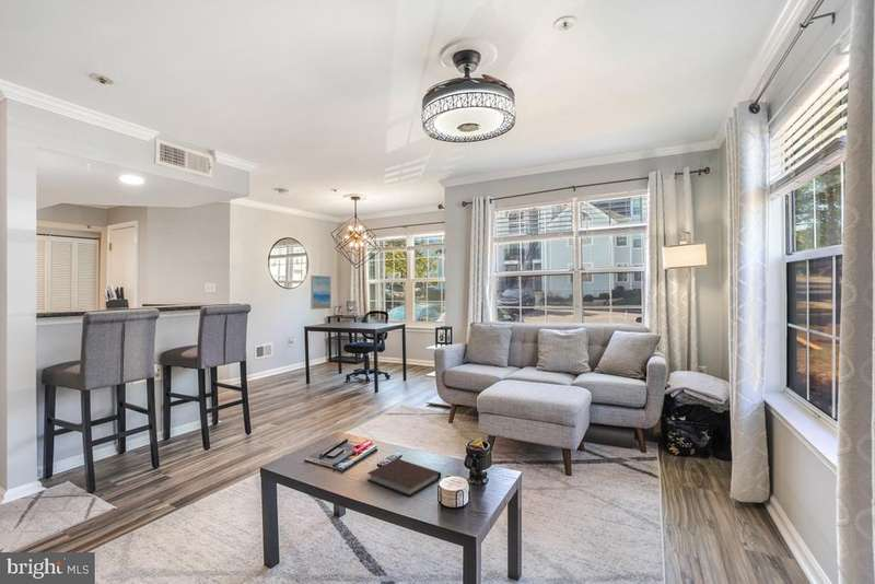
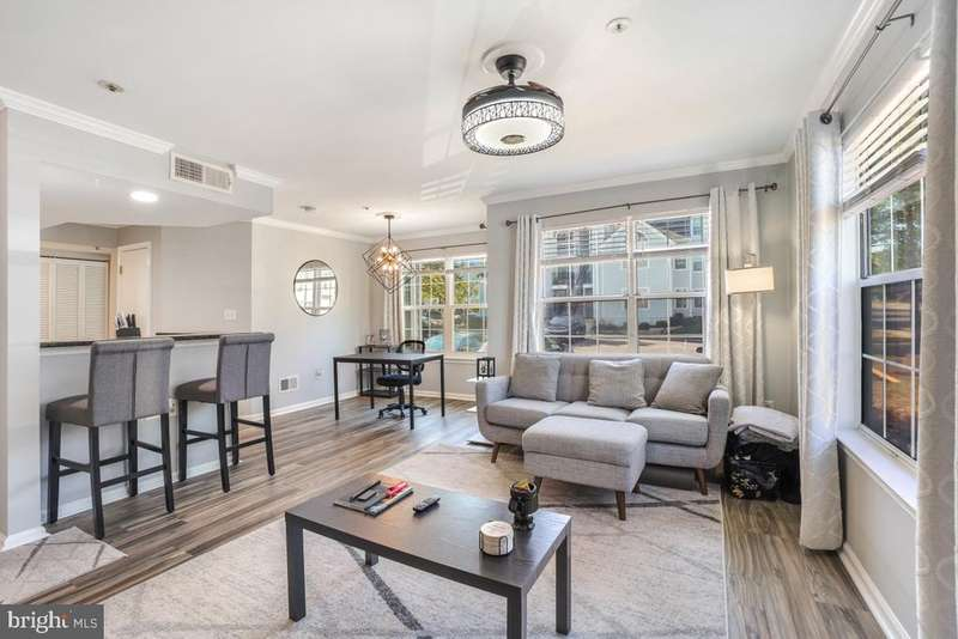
- notebook [366,458,442,498]
- wall art [310,275,331,311]
